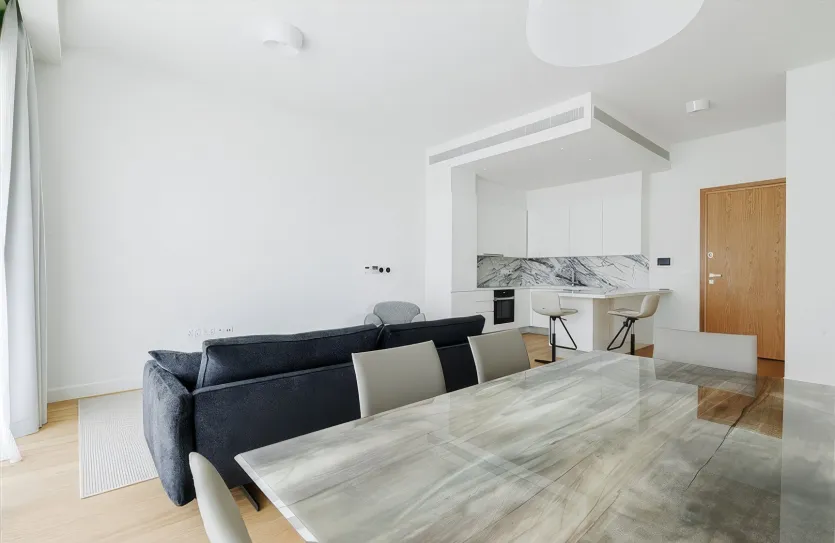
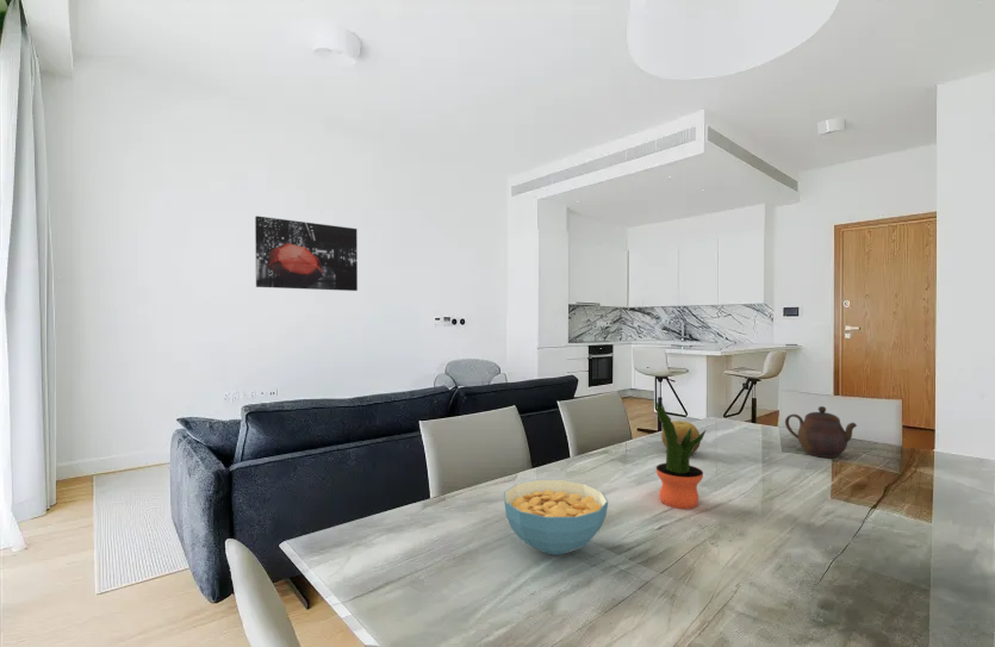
+ fruit [660,419,702,455]
+ cereal bowl [503,479,609,555]
+ wall art [254,214,359,292]
+ teapot [784,405,858,459]
+ potted plant [654,400,708,510]
